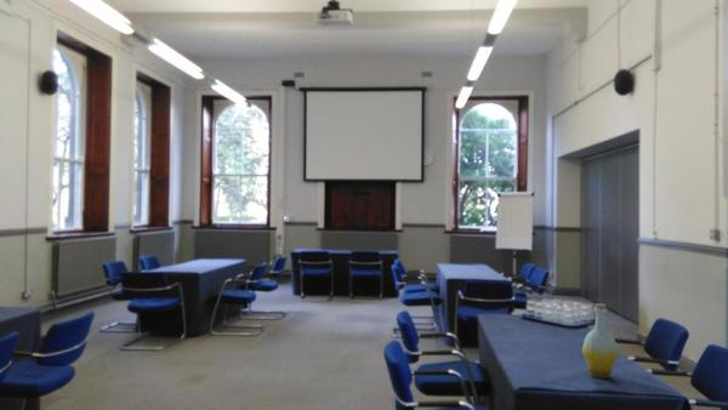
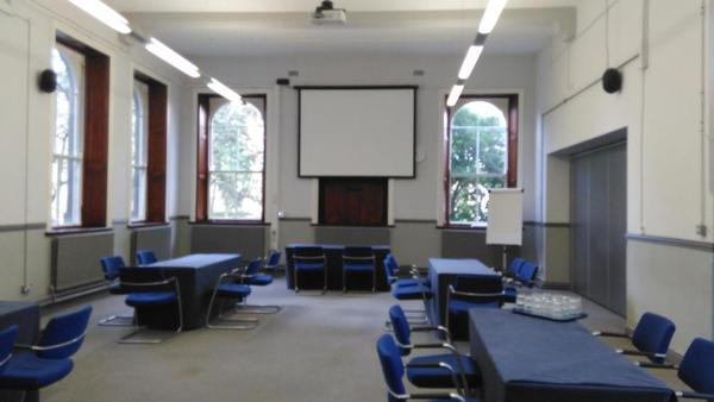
- bottle [581,302,620,380]
